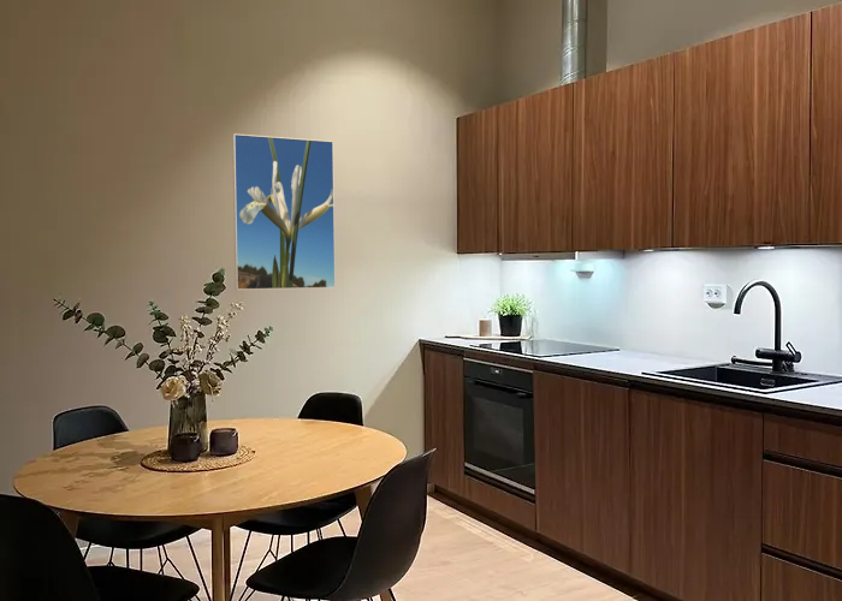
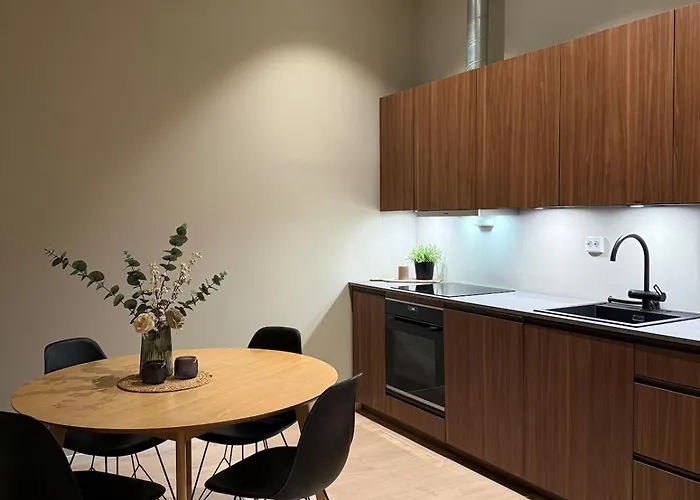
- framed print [231,133,337,291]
